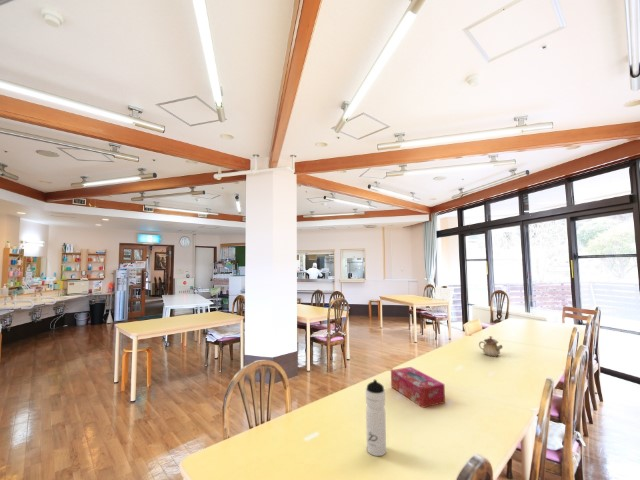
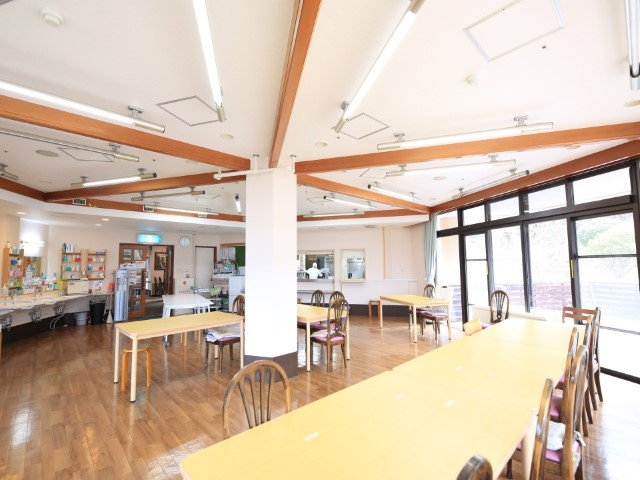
- tissue box [390,366,446,409]
- teapot [478,335,504,357]
- water bottle [365,379,387,457]
